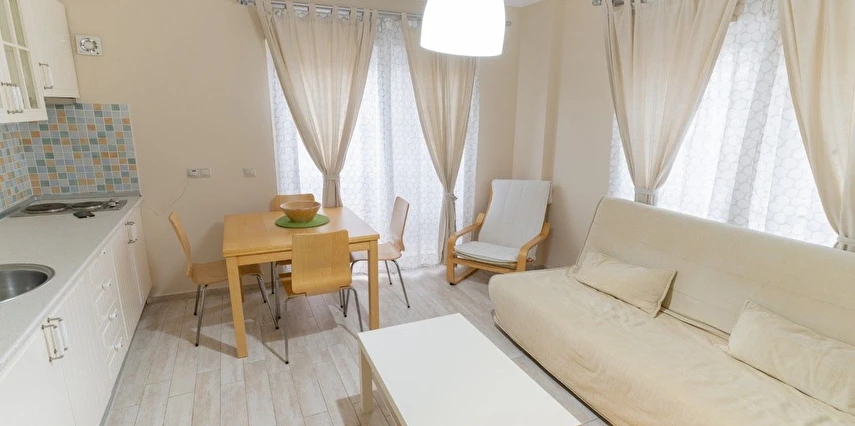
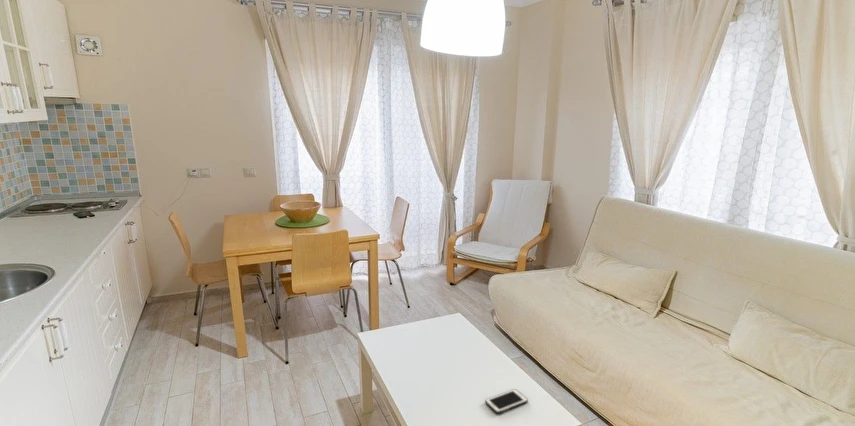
+ cell phone [484,388,529,414]
